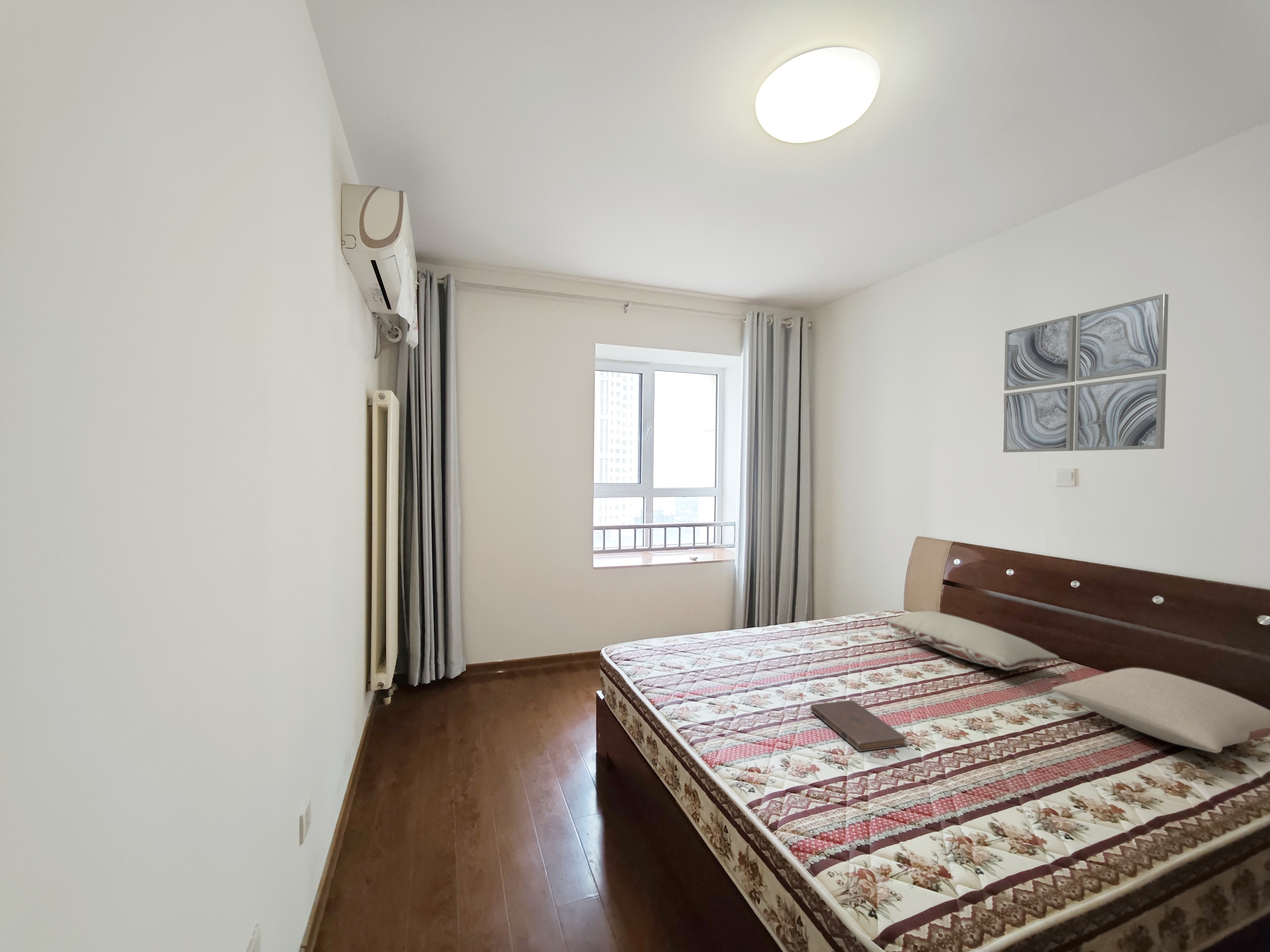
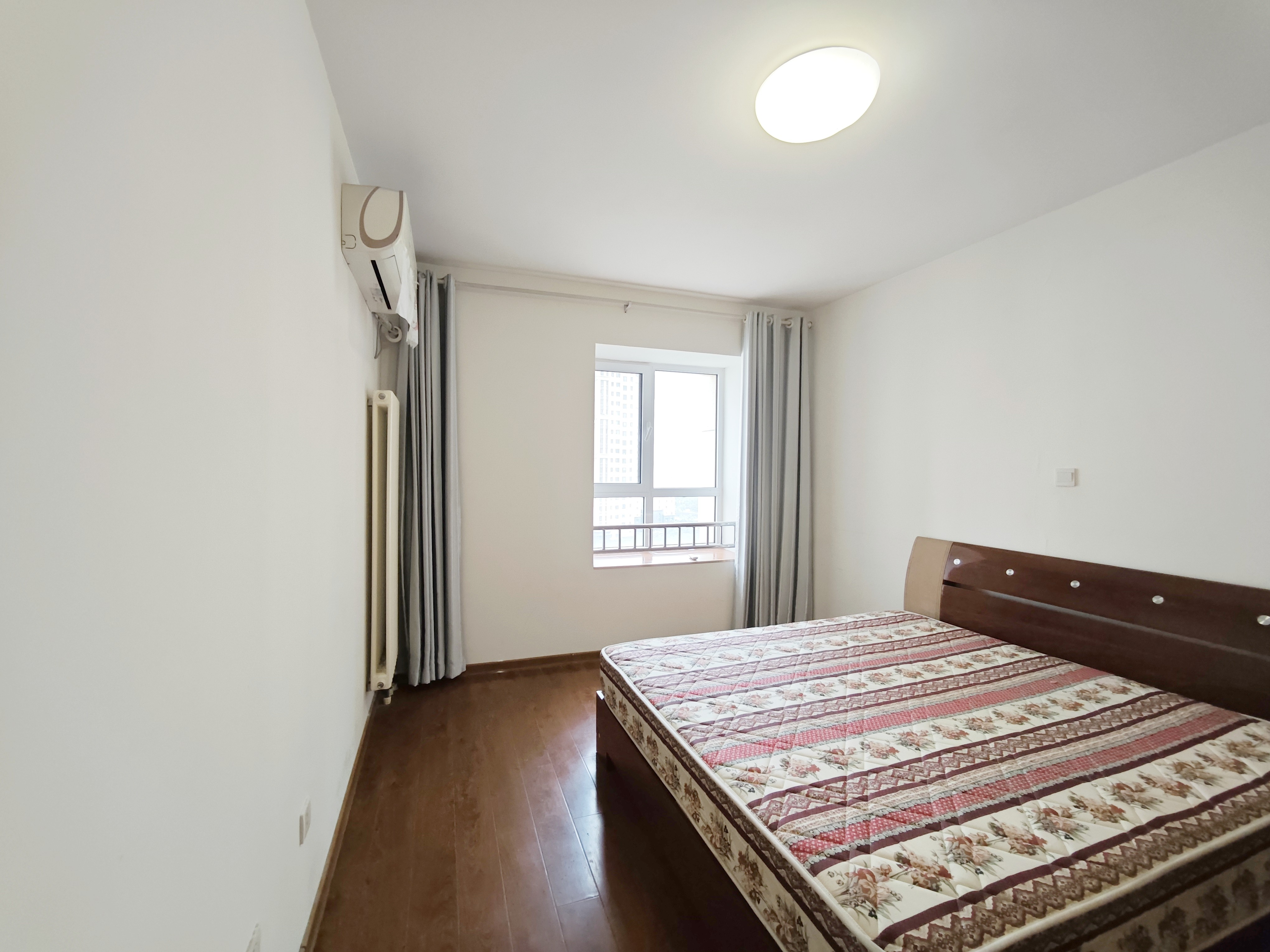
- pillow [1052,667,1270,753]
- book [811,700,907,752]
- wall art [1002,293,1169,453]
- pillow [883,611,1059,670]
